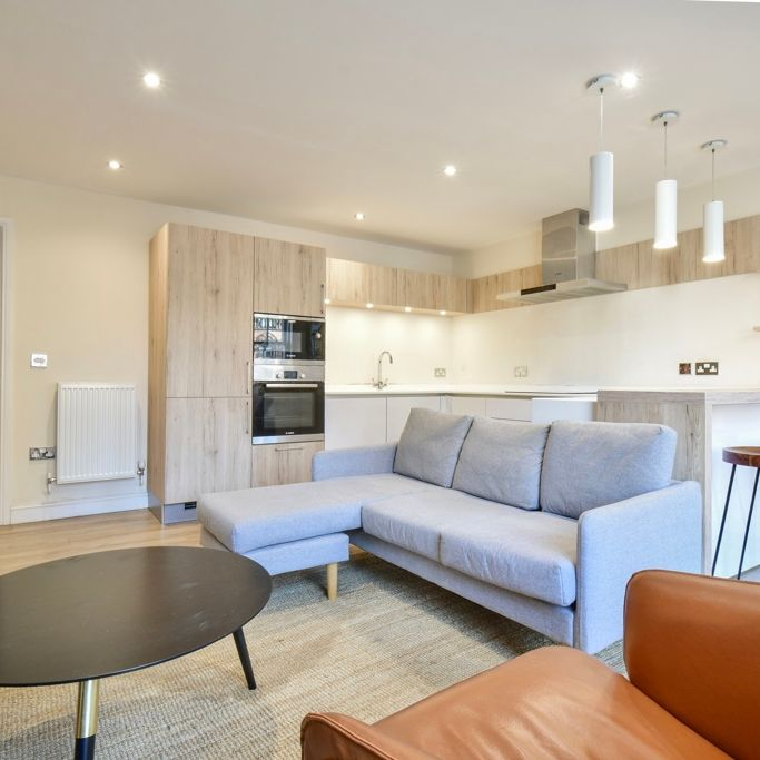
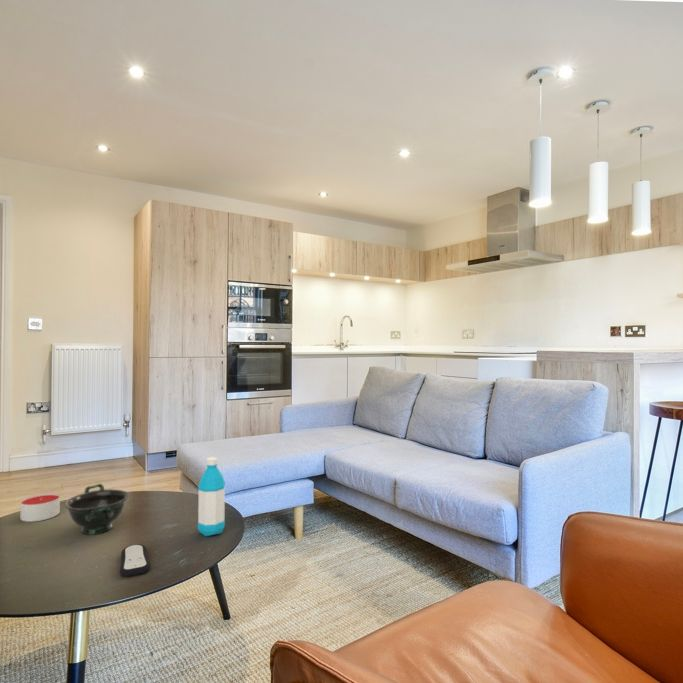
+ candle [19,492,61,523]
+ water bottle [197,456,226,537]
+ remote control [119,543,151,578]
+ bowl [64,483,130,536]
